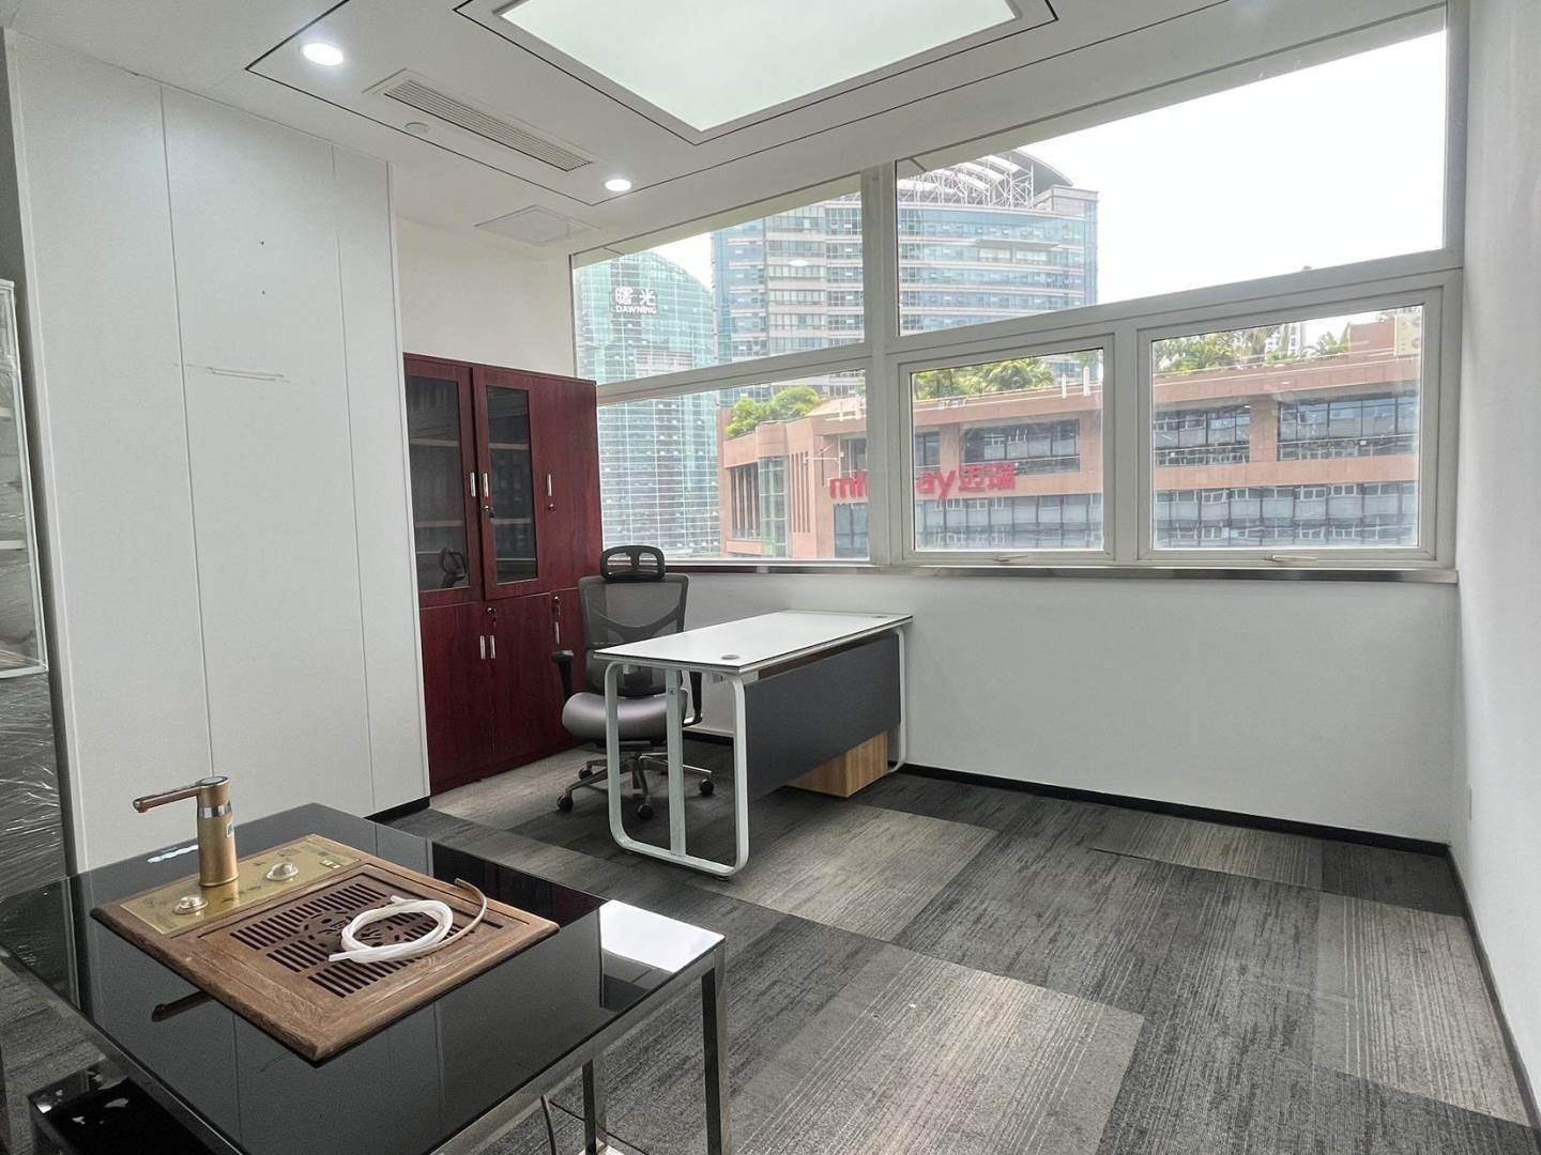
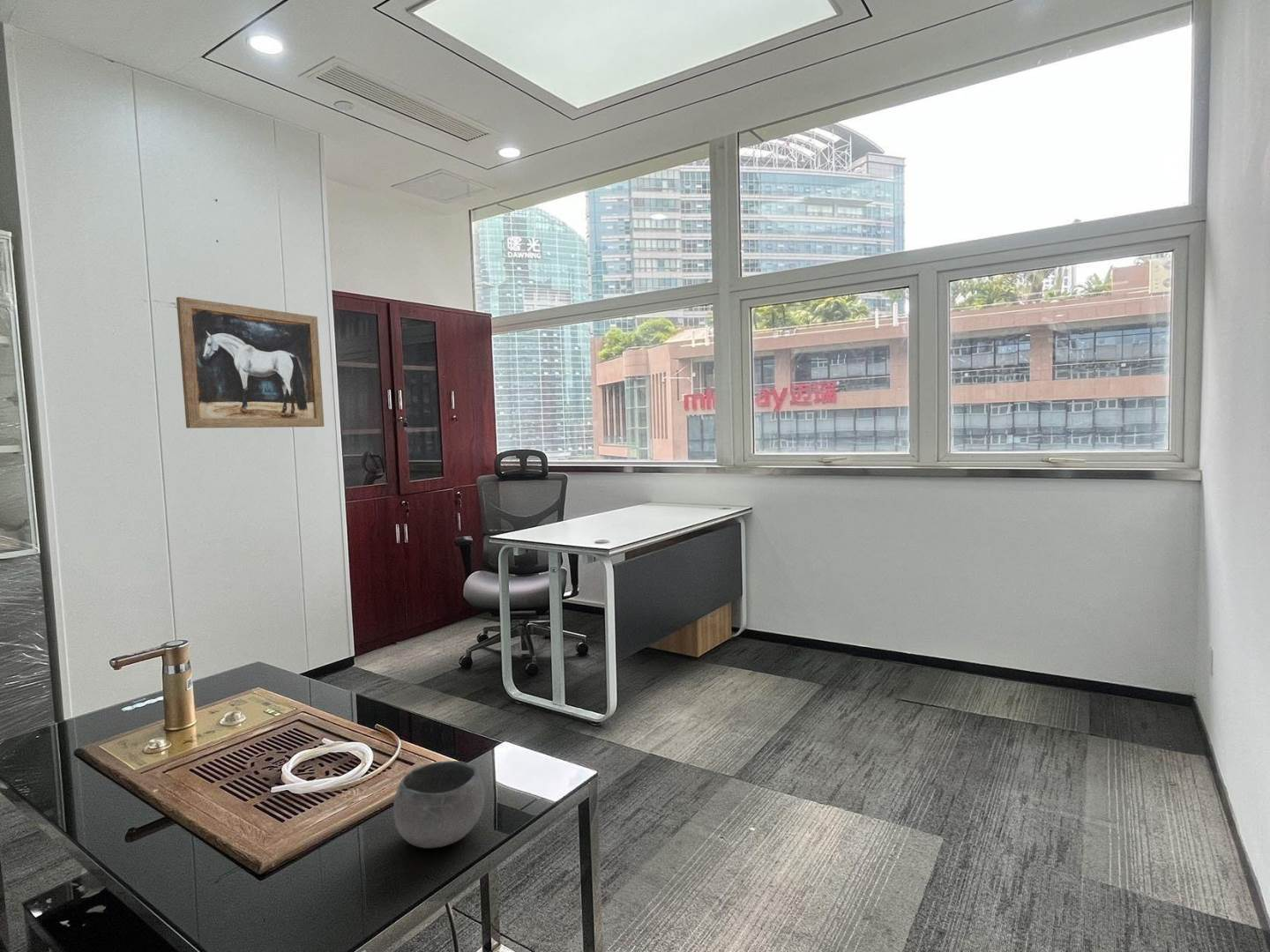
+ wall art [176,296,325,429]
+ bowl [392,760,485,849]
